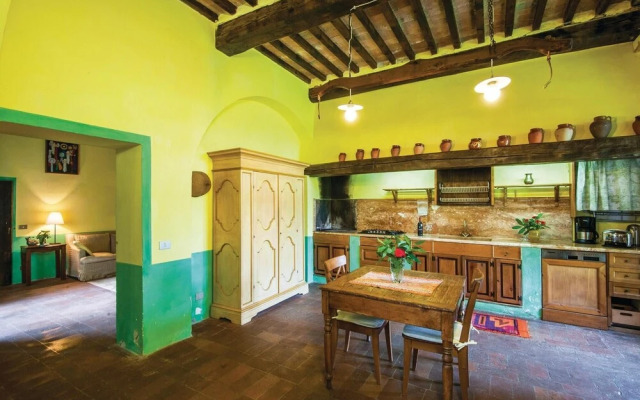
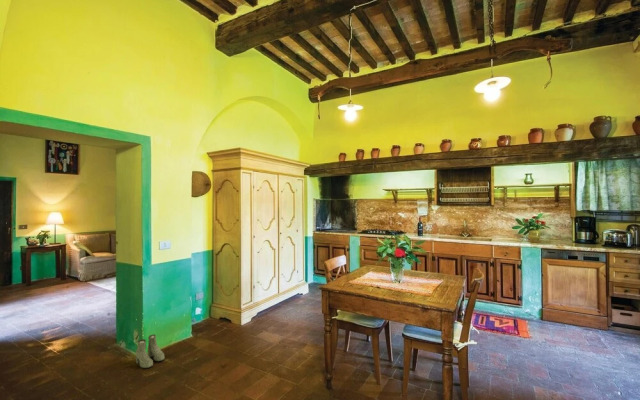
+ boots [134,334,166,369]
